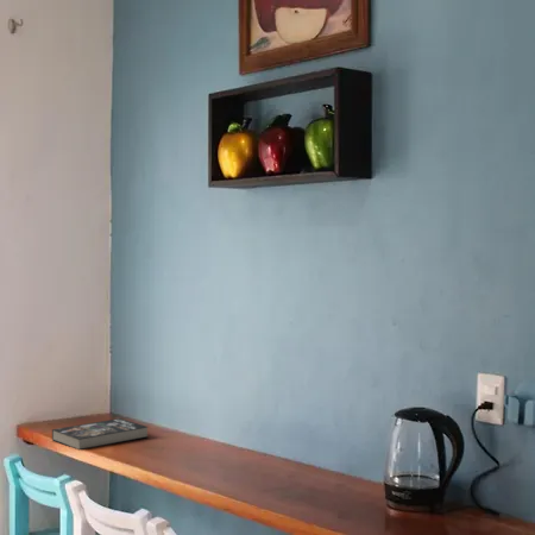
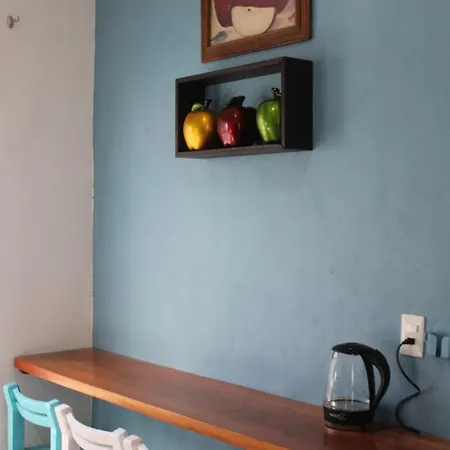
- book [51,417,149,451]
